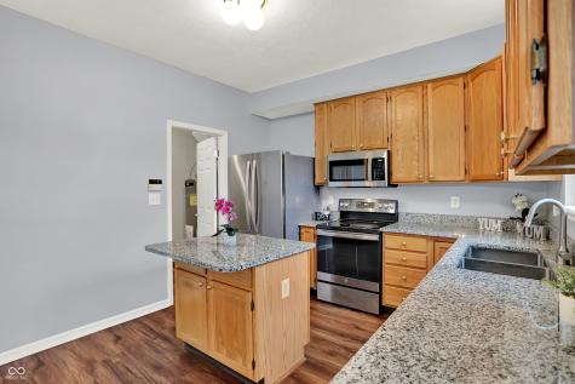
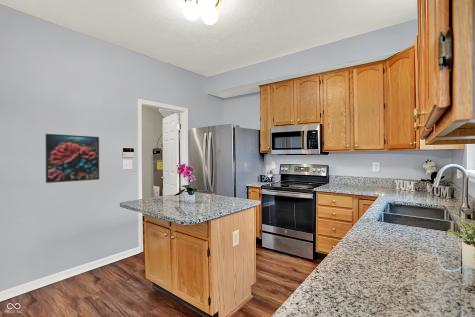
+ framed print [45,133,100,184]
